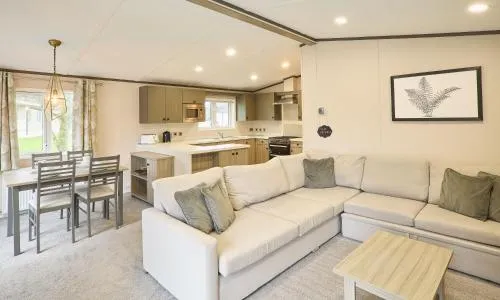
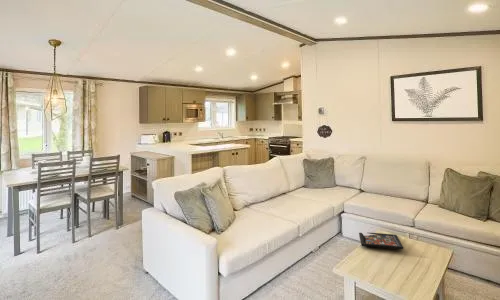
+ decorative tray [358,232,404,250]
